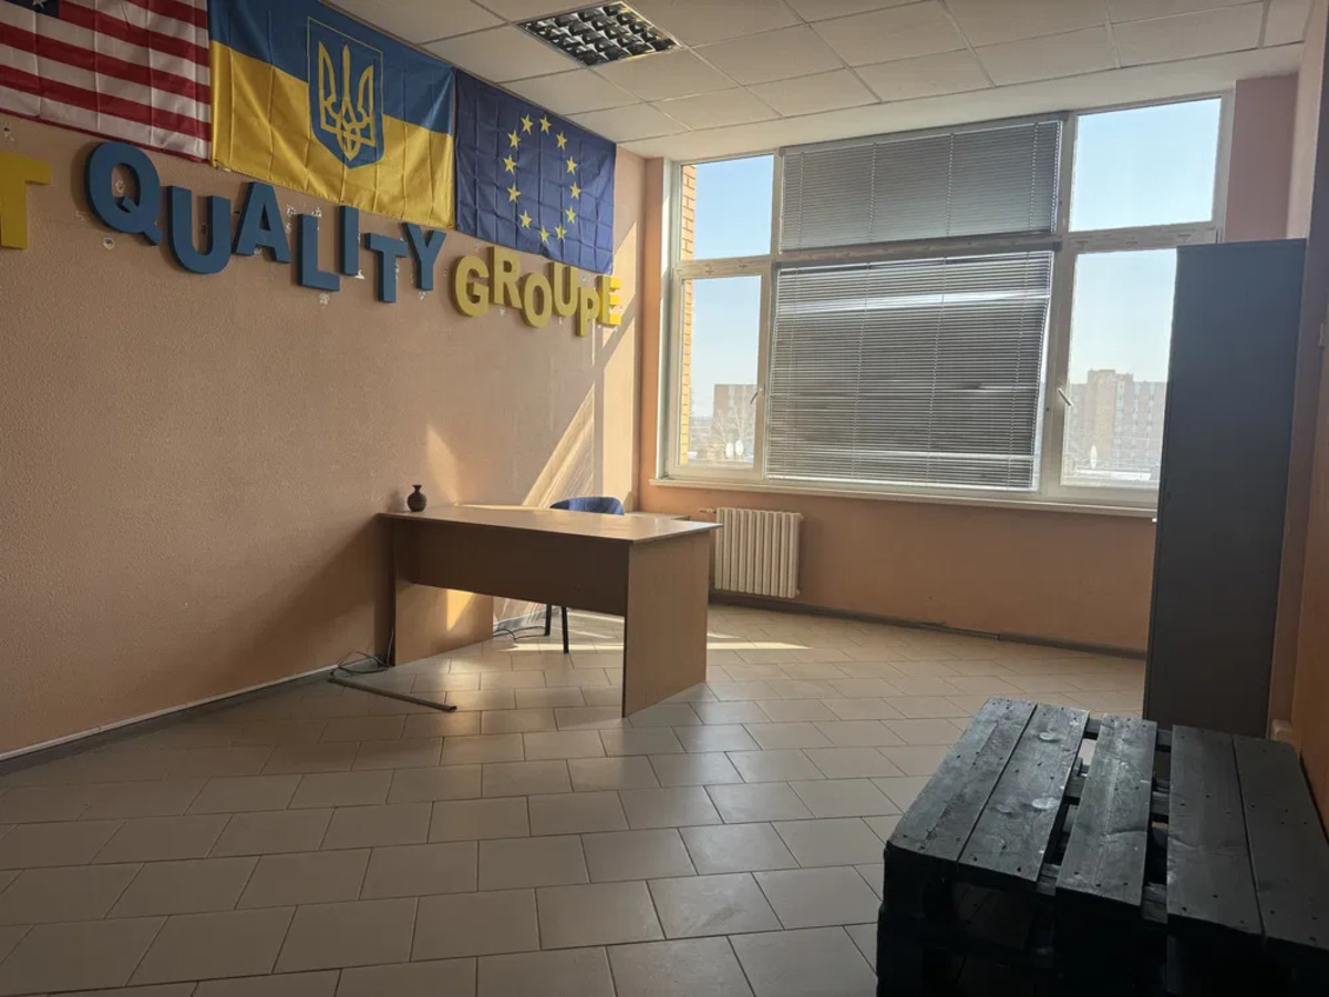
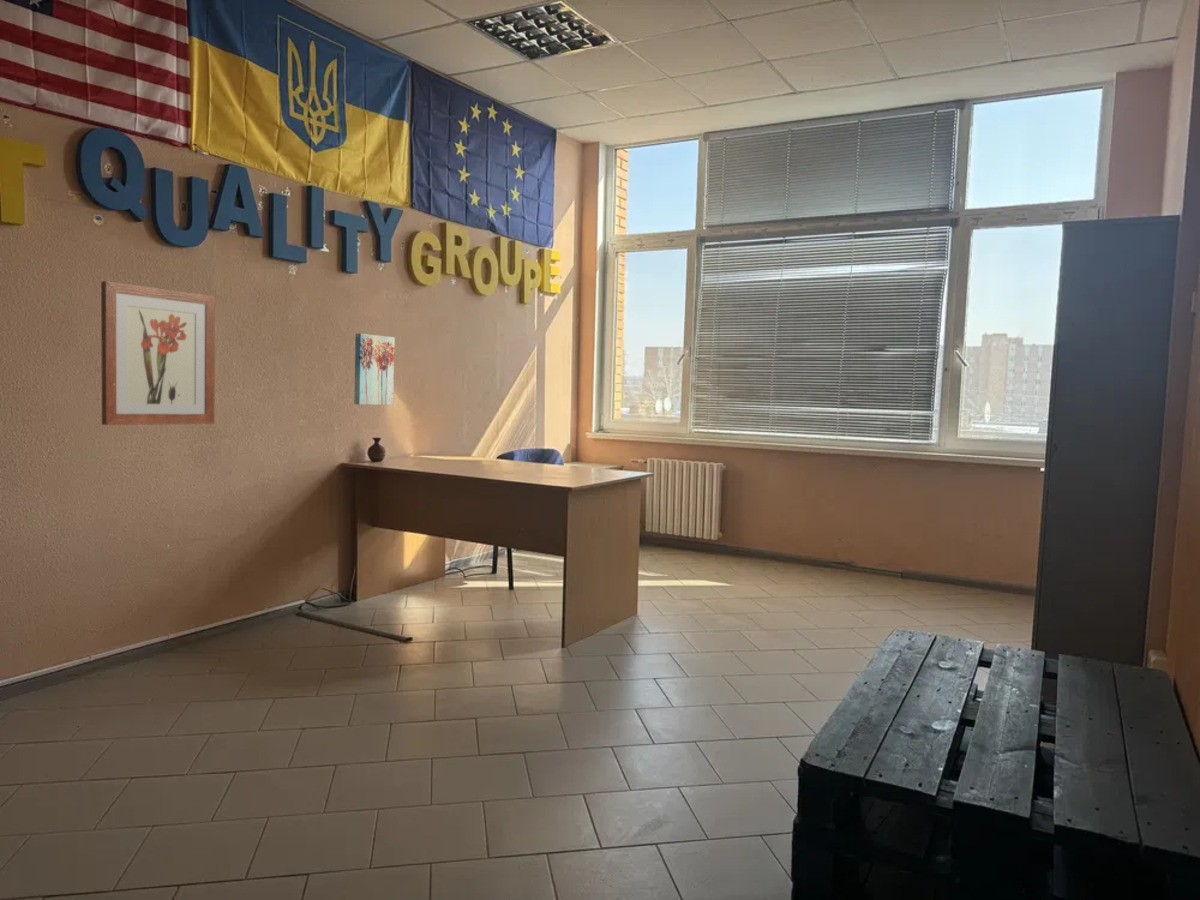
+ wall art [353,332,396,406]
+ wall art [100,280,216,426]
